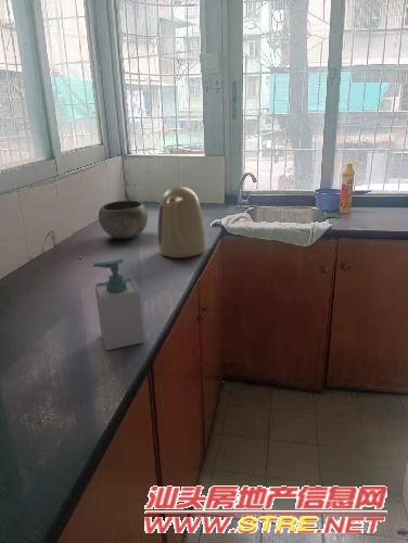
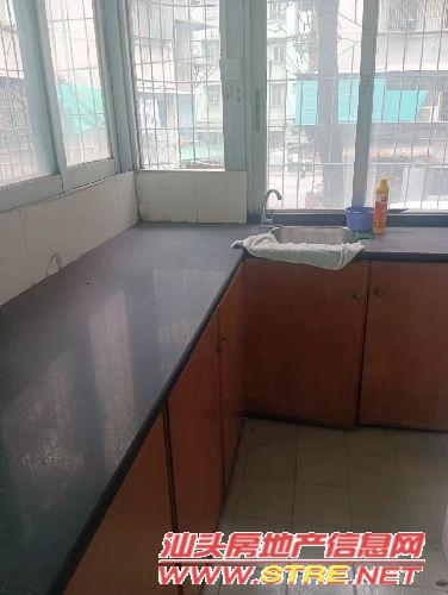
- bowl [98,200,149,240]
- soap bottle [92,258,145,351]
- kettle [156,185,207,260]
